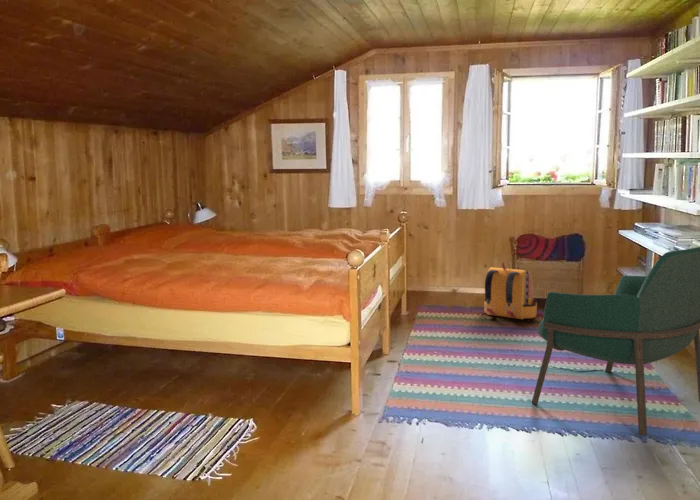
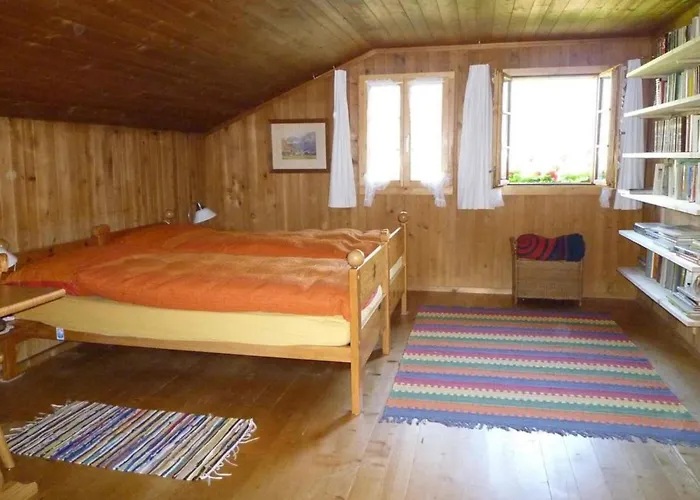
- backpack [483,261,538,320]
- armchair [531,246,700,436]
